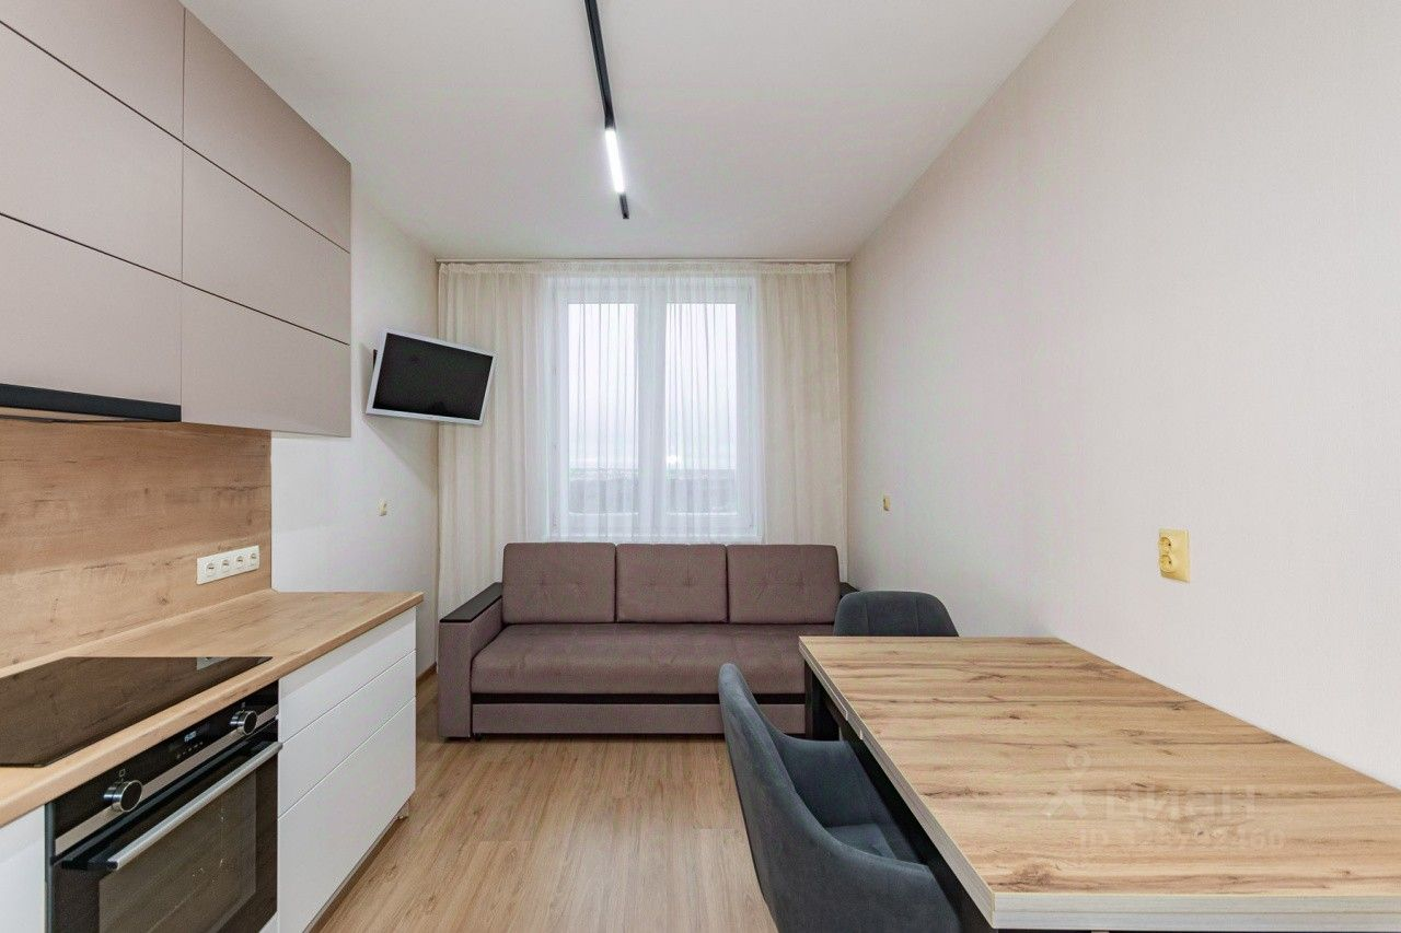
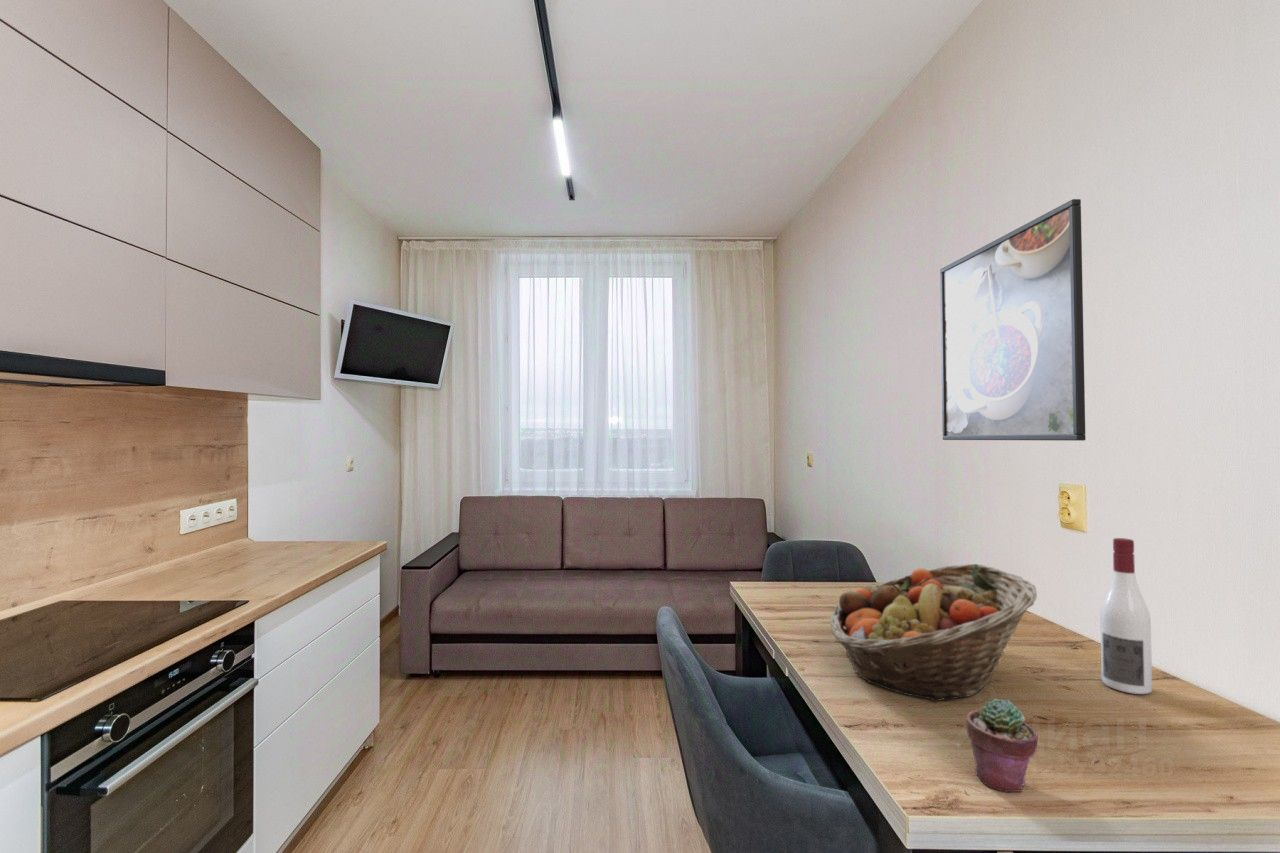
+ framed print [939,198,1086,442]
+ potted succulent [965,698,1039,793]
+ alcohol [1099,537,1153,695]
+ fruit basket [829,563,1038,703]
